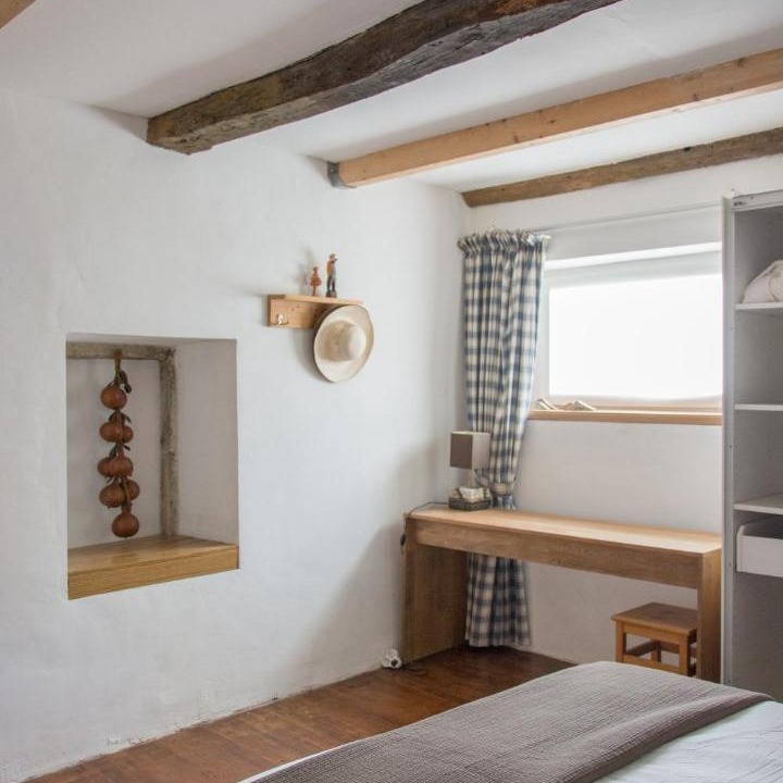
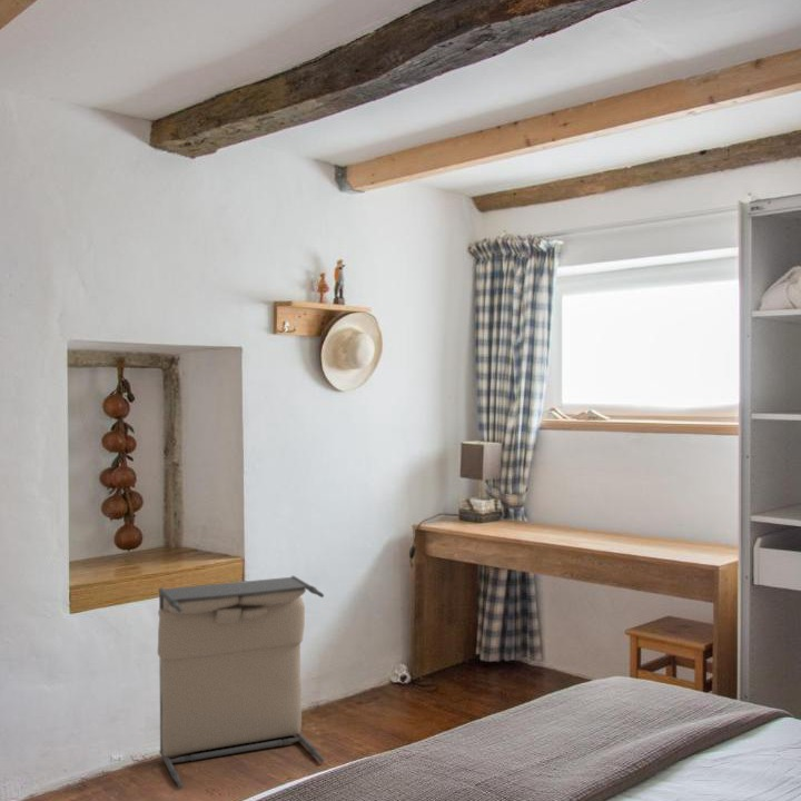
+ laundry hamper [157,575,325,789]
